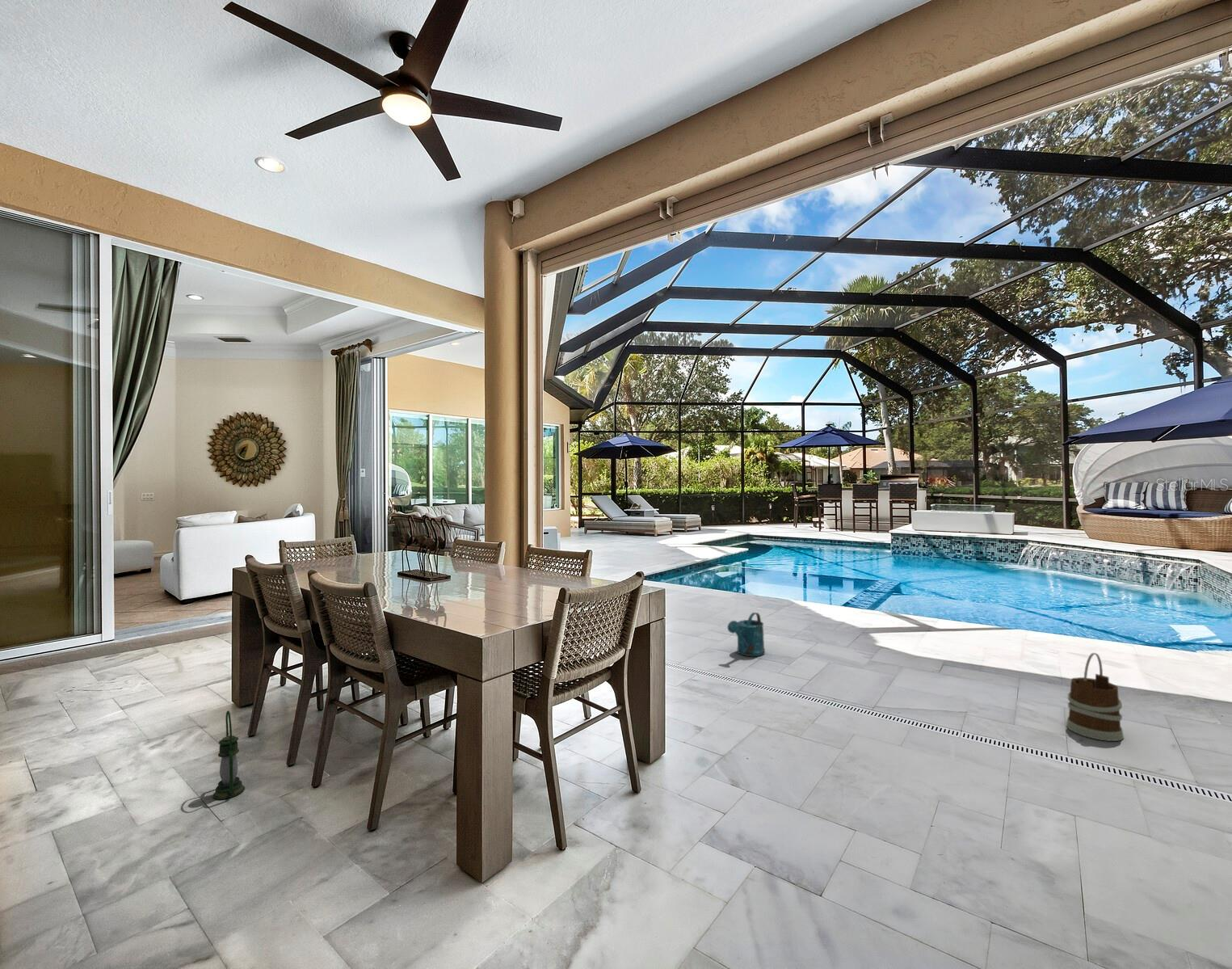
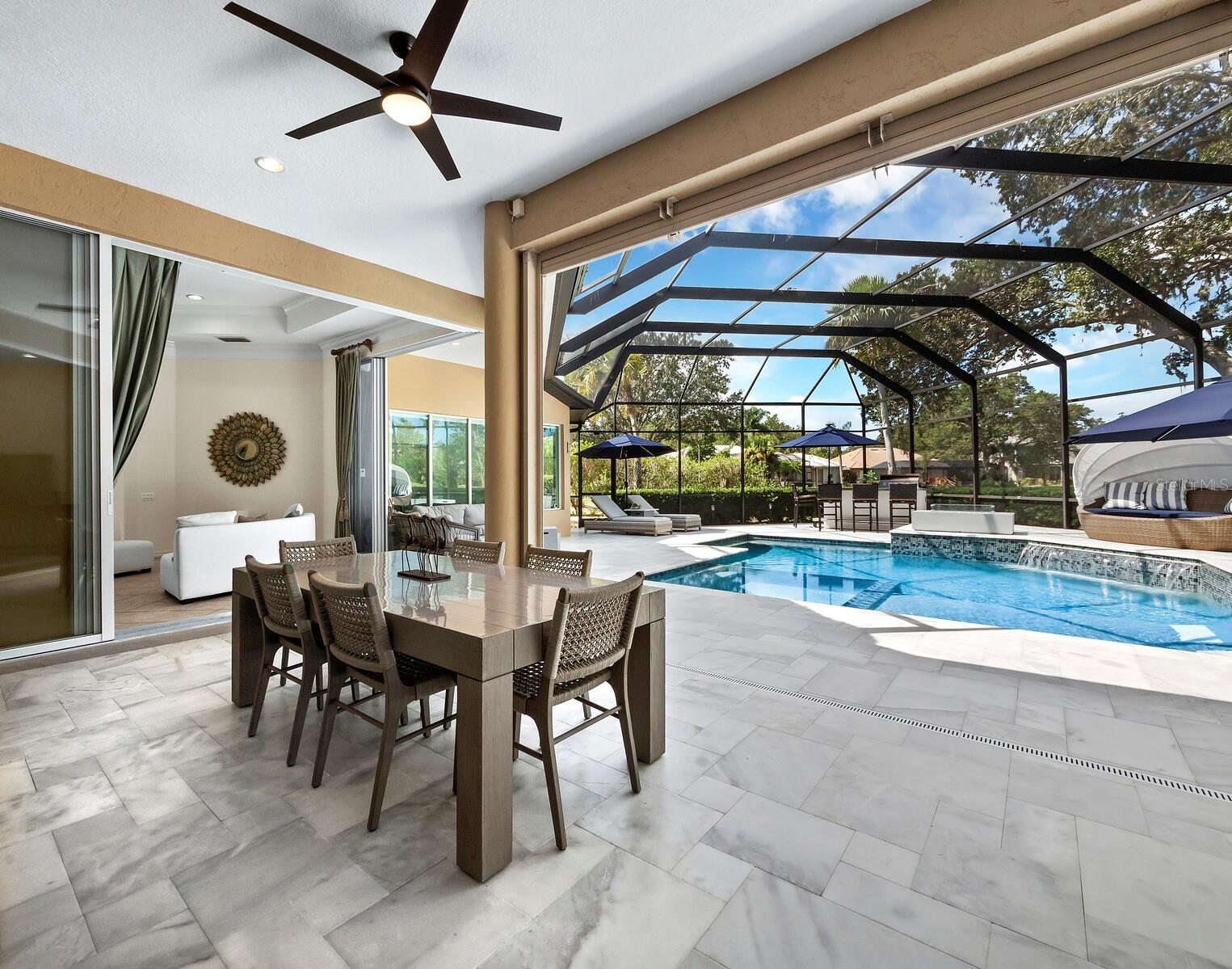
- wooden bucket [1066,652,1125,742]
- watering can [727,612,766,657]
- lantern [212,710,246,800]
